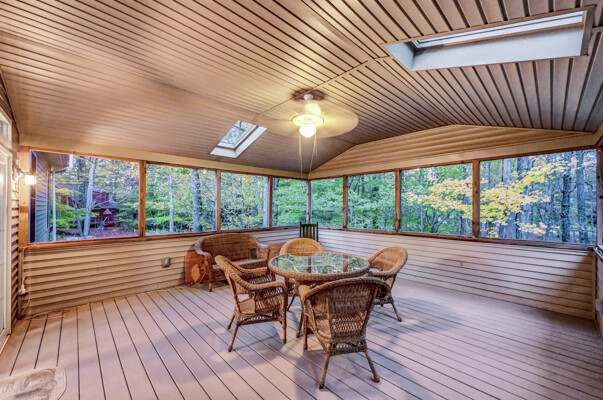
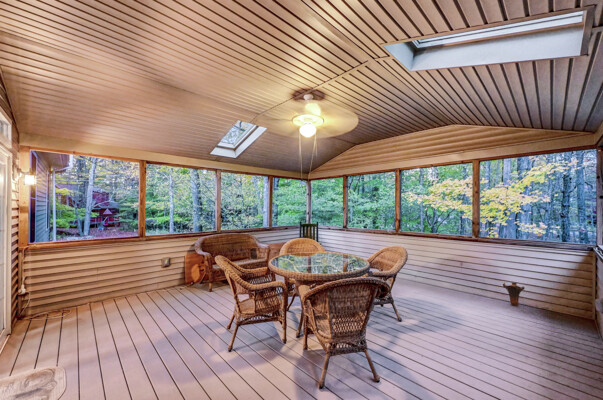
+ vase [502,281,526,308]
